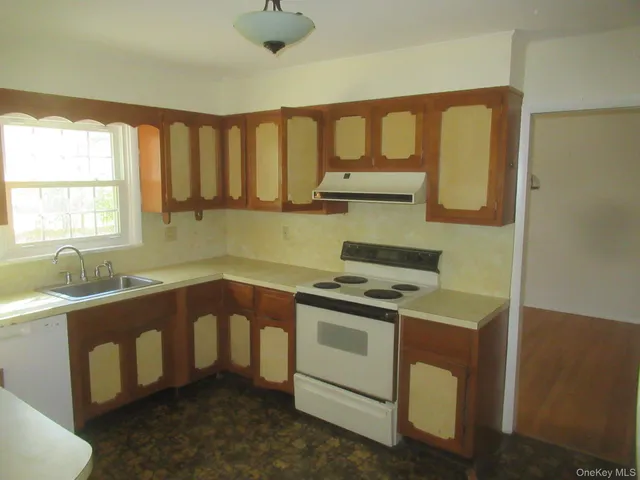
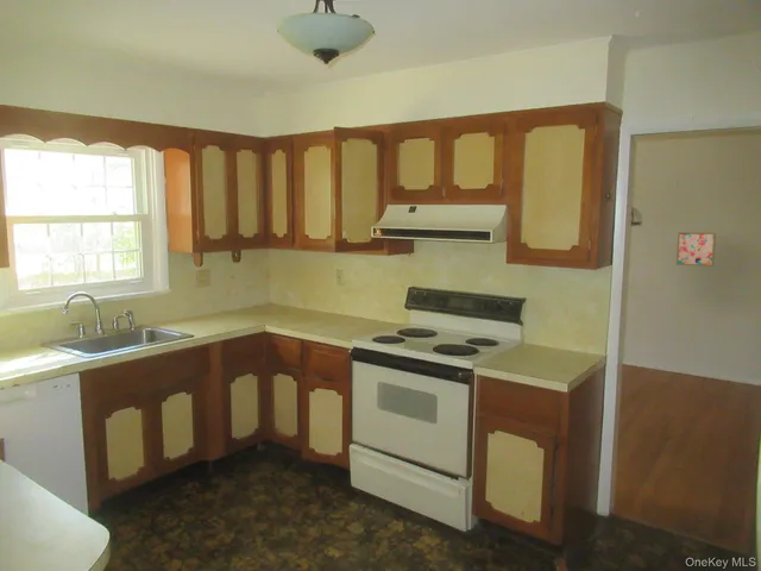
+ wall art [675,231,717,268]
